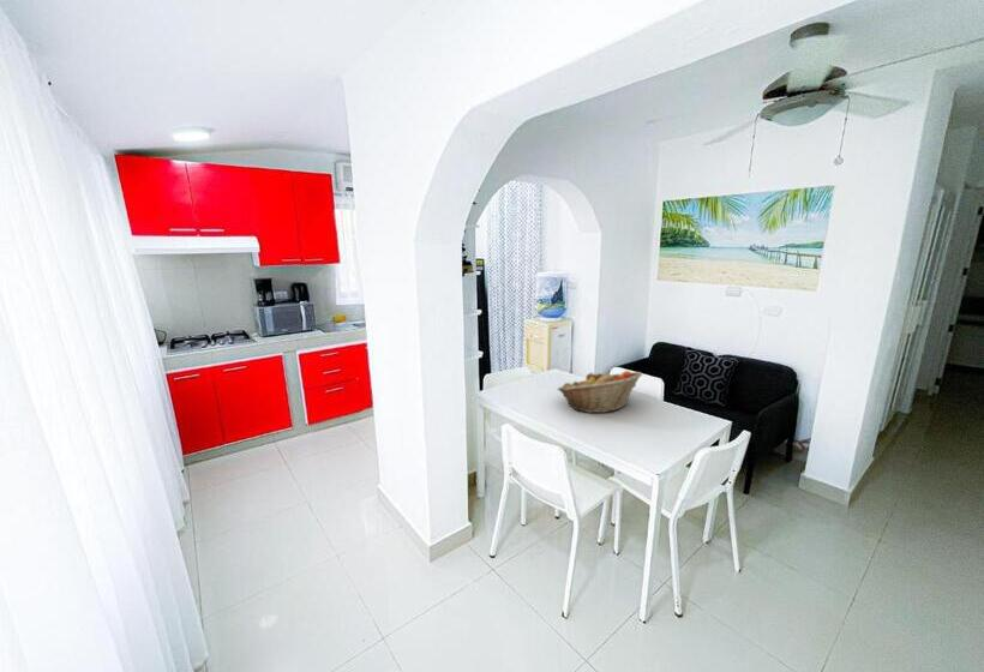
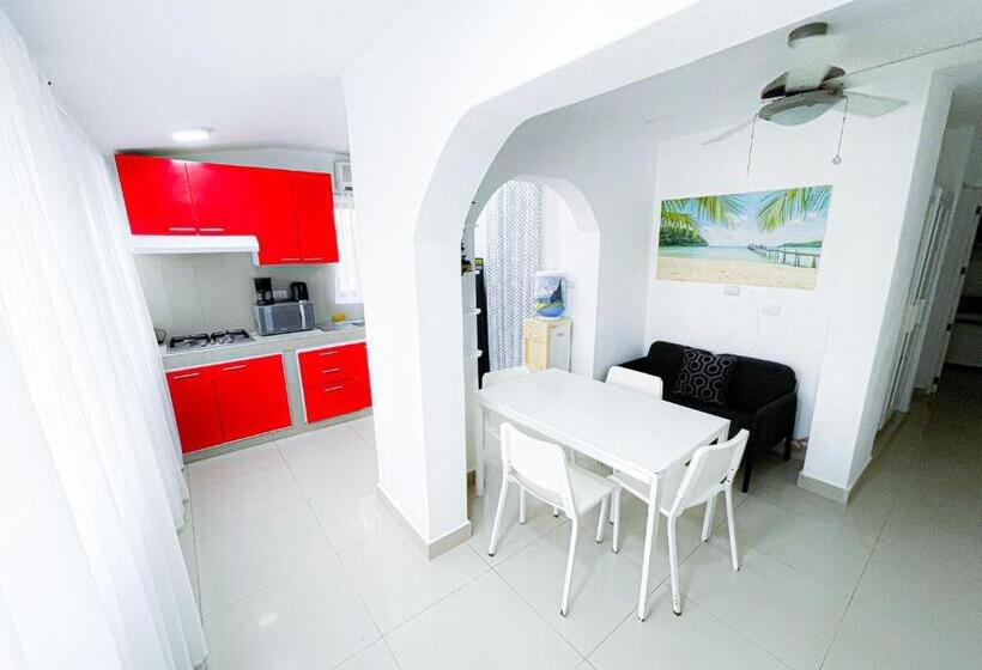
- fruit basket [556,370,643,414]
